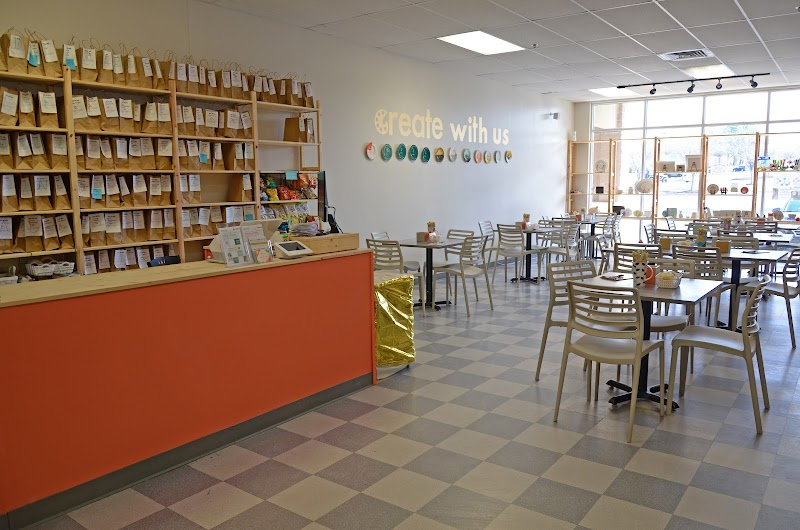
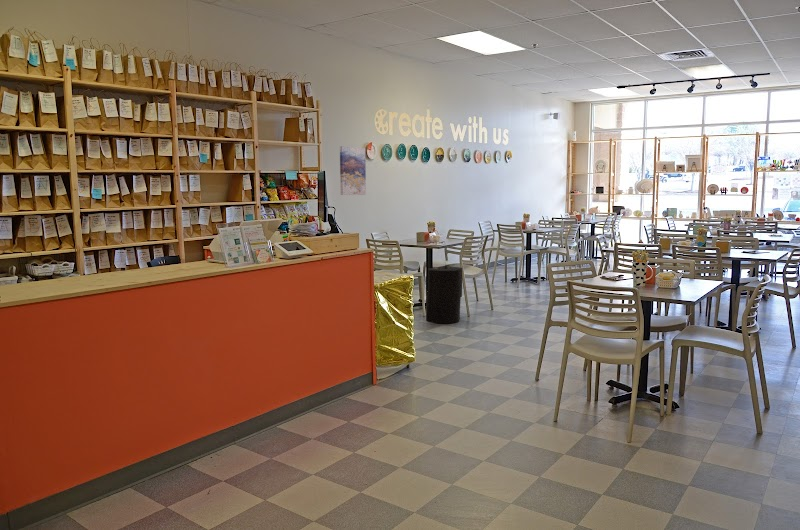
+ wall art [339,145,367,196]
+ trash can [425,264,463,324]
